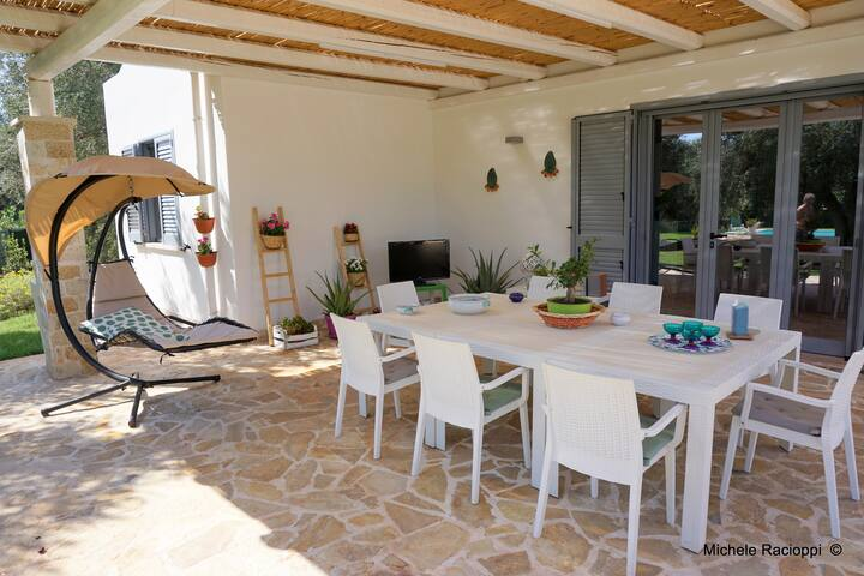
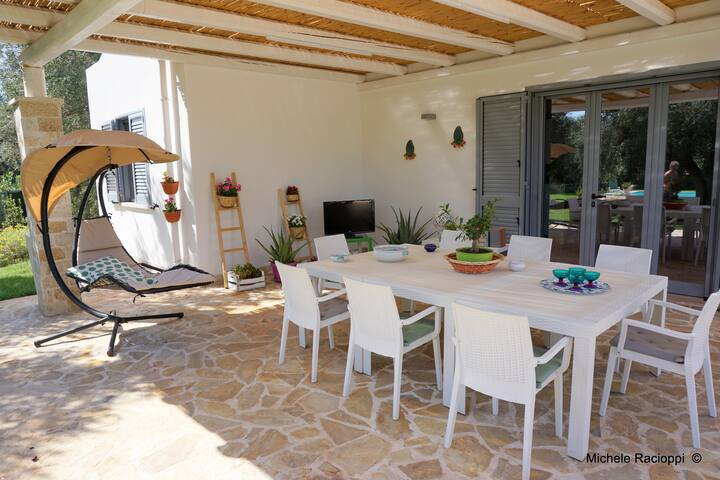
- candle [725,299,754,340]
